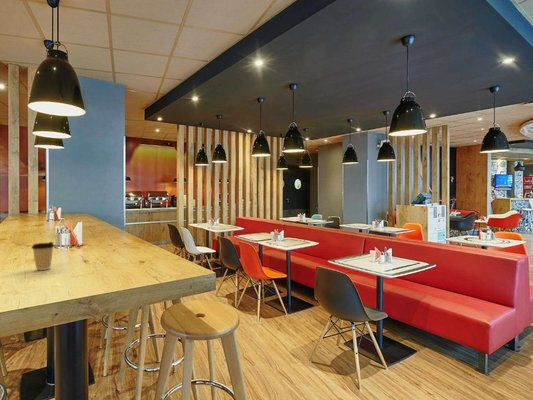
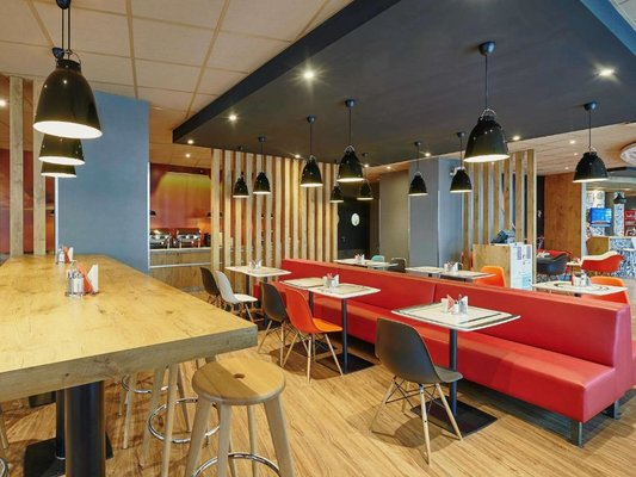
- coffee cup [30,241,56,271]
